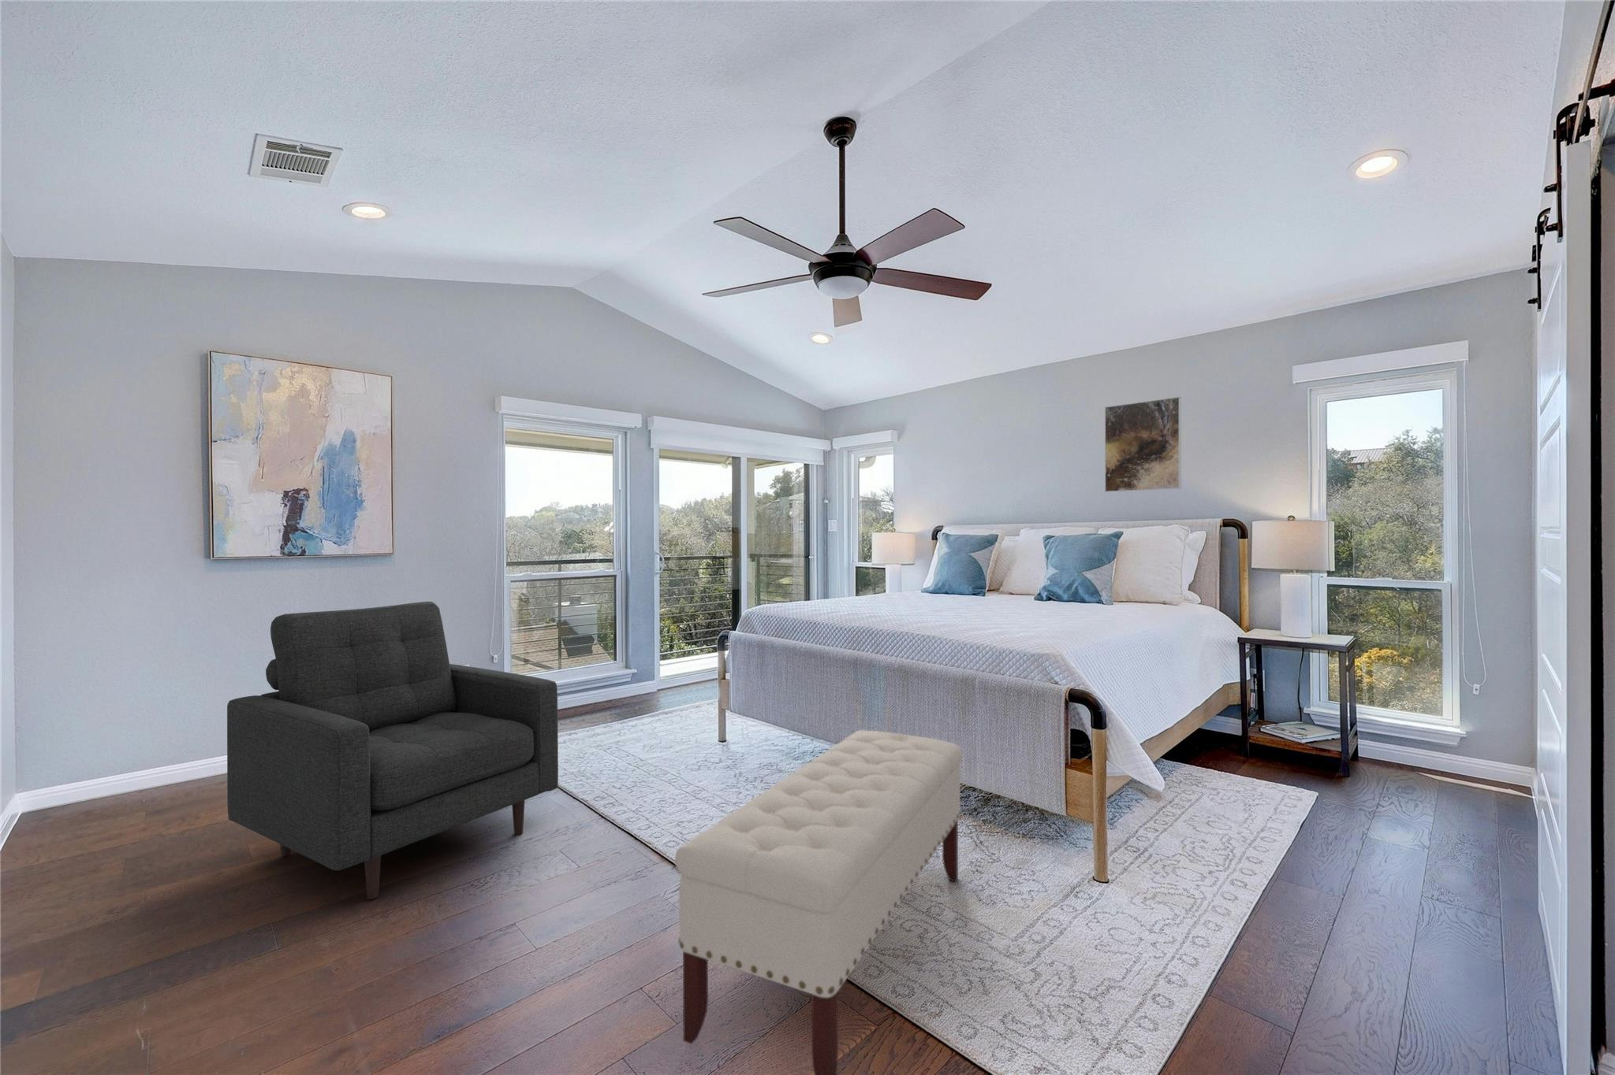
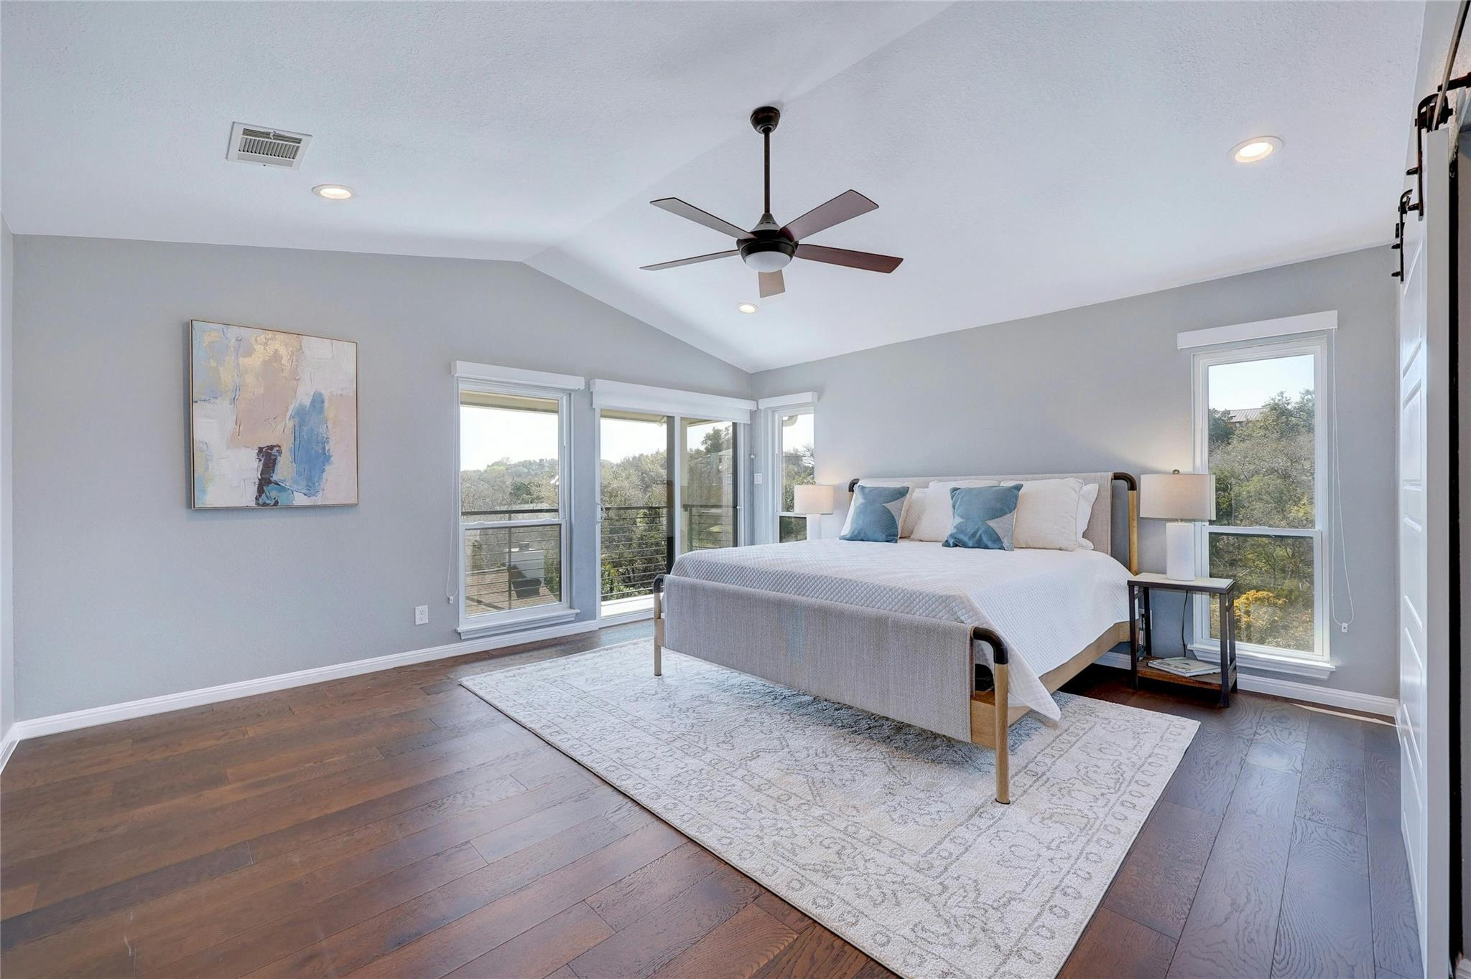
- chair [226,601,560,900]
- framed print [1103,396,1182,493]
- bench [675,729,963,1075]
